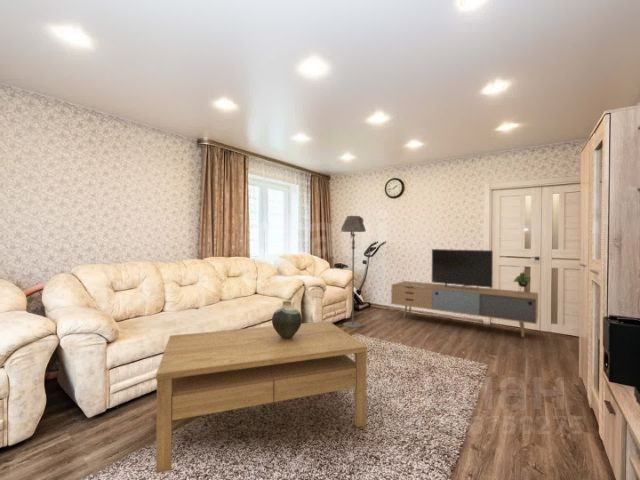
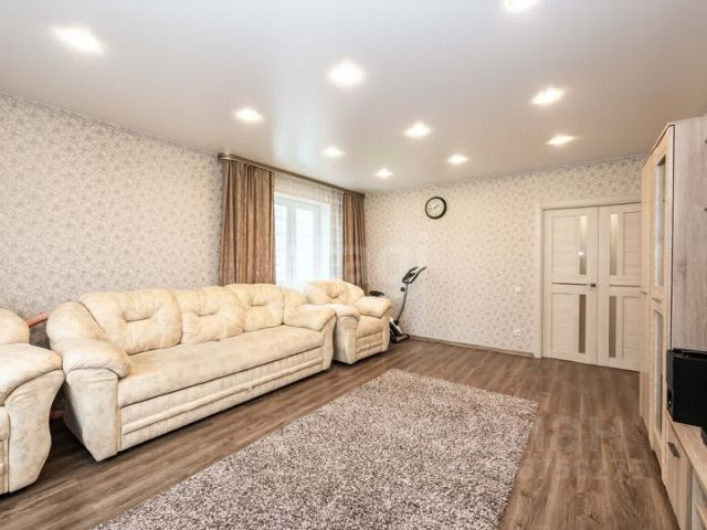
- floor lamp [340,215,367,329]
- vase [271,300,303,339]
- media console [390,248,539,338]
- coffee table [155,320,368,475]
